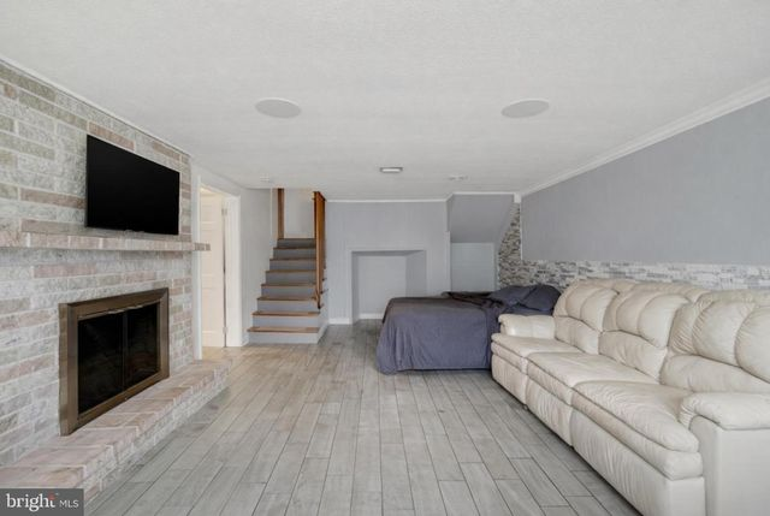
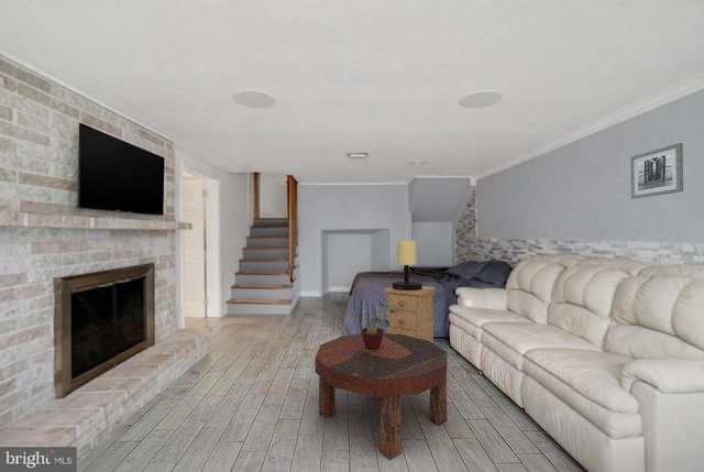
+ coffee table [314,332,449,460]
+ nightstand [383,285,437,343]
+ potted plant [358,300,395,351]
+ wall art [629,142,684,200]
+ table lamp [392,240,424,290]
